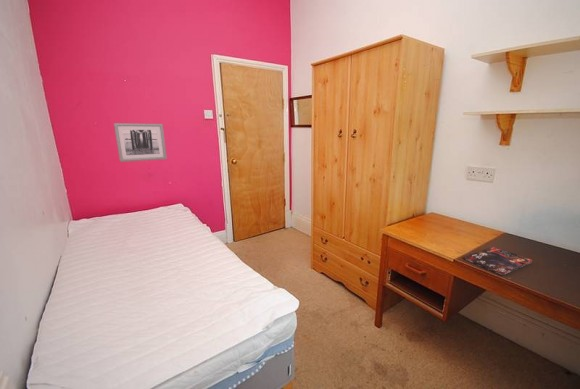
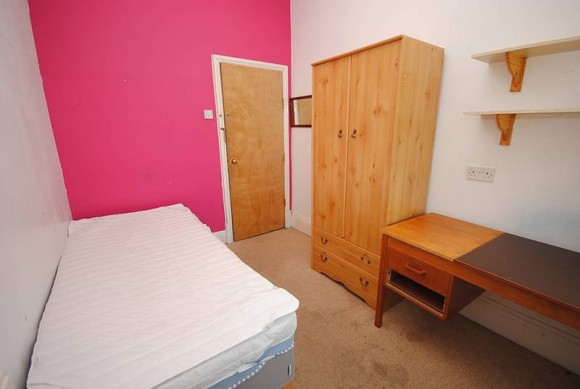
- wall art [113,122,168,163]
- book [463,246,533,276]
